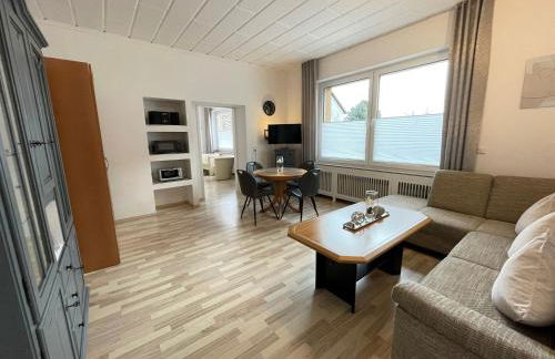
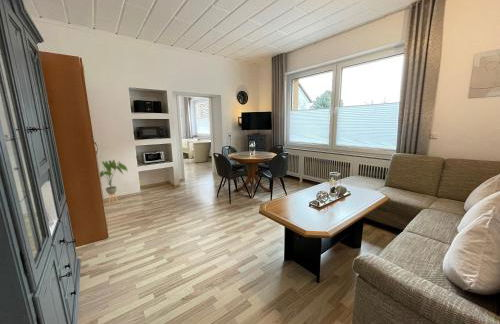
+ house plant [99,159,129,206]
